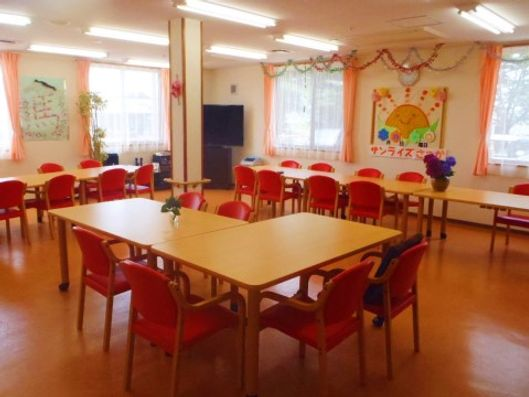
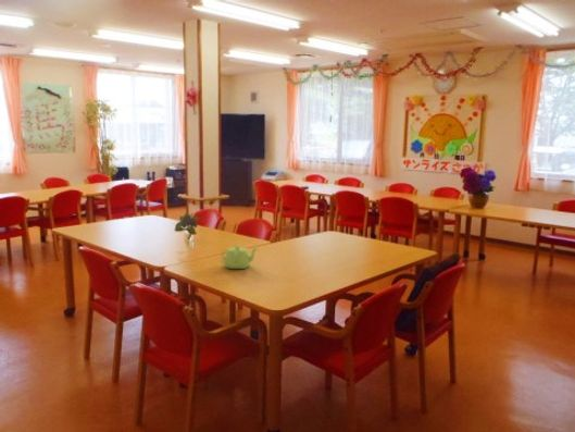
+ teapot [220,245,259,270]
